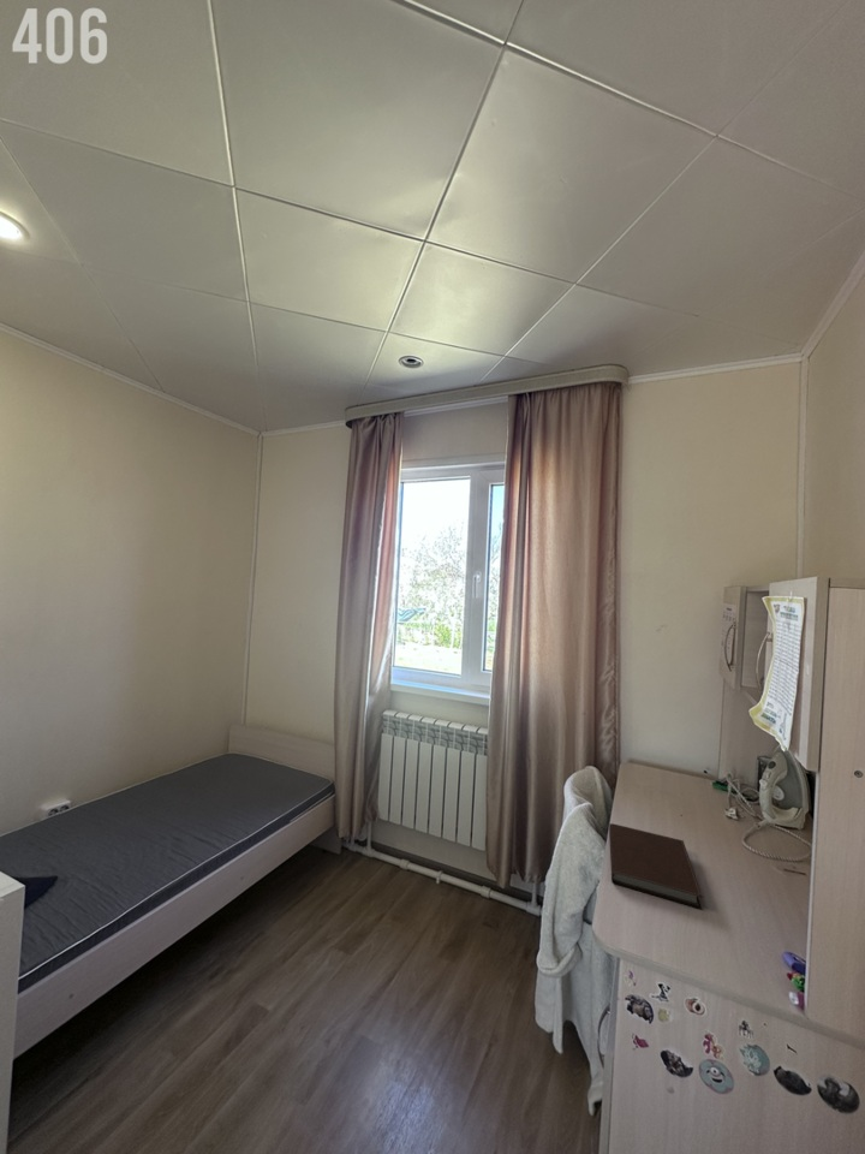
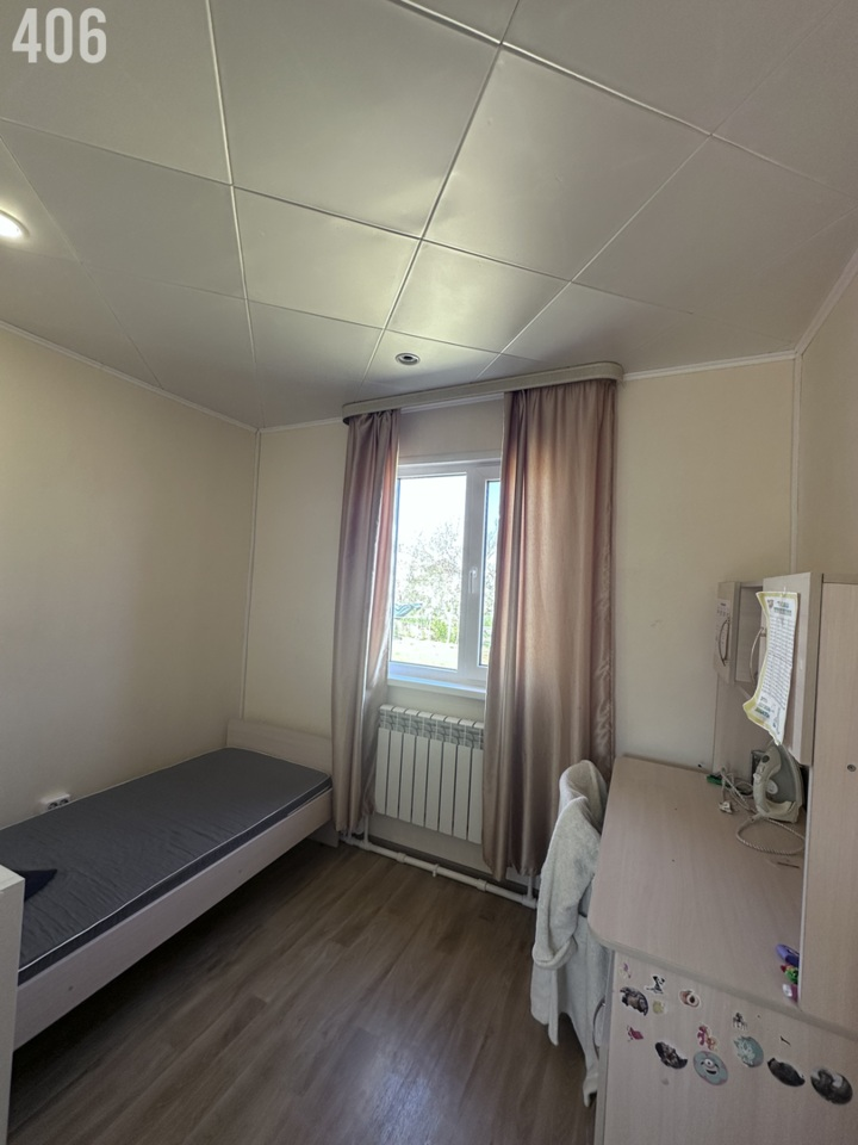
- notebook [608,822,703,910]
